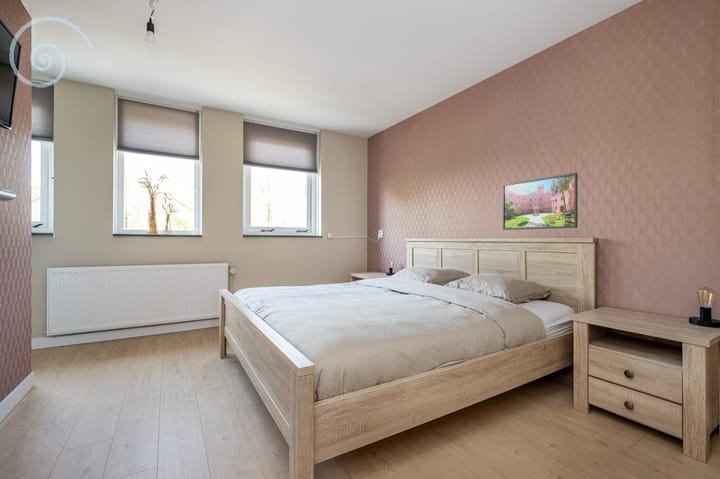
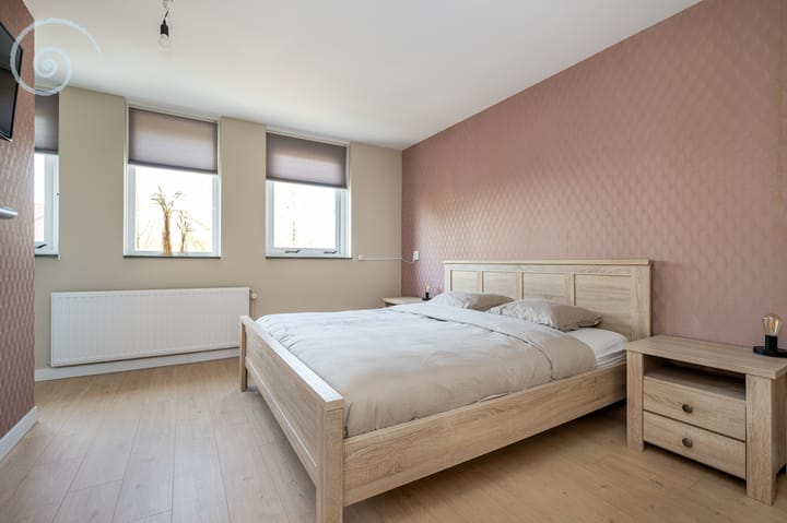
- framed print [502,172,579,231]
